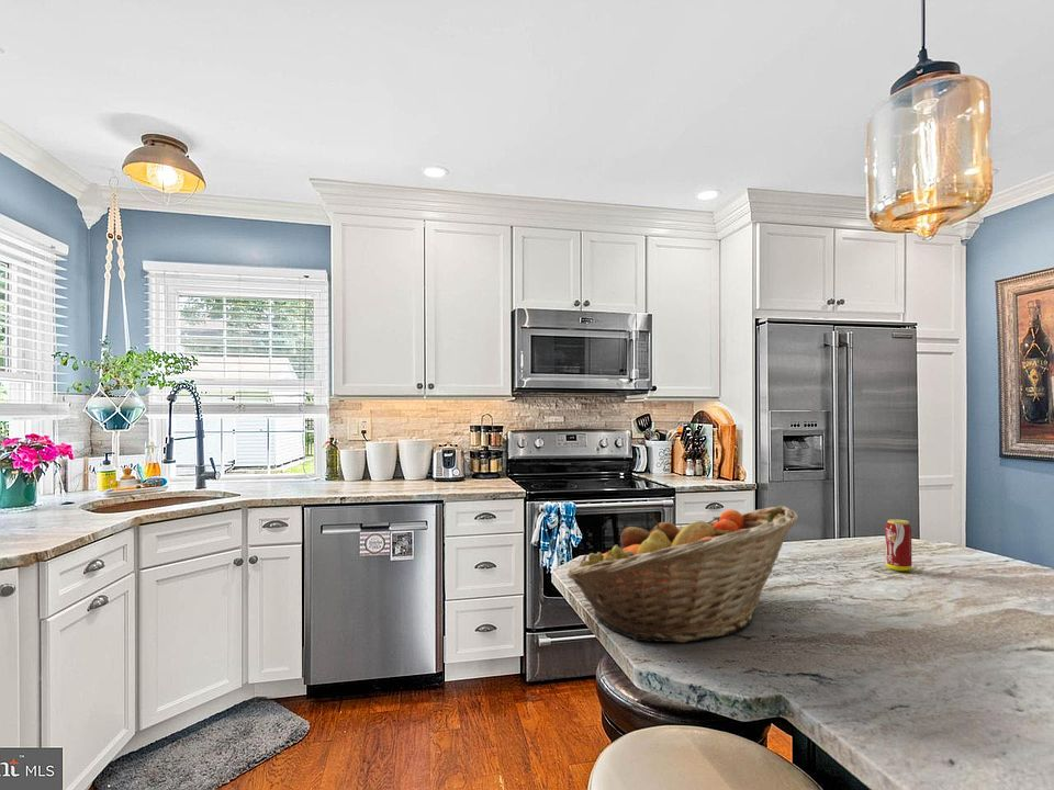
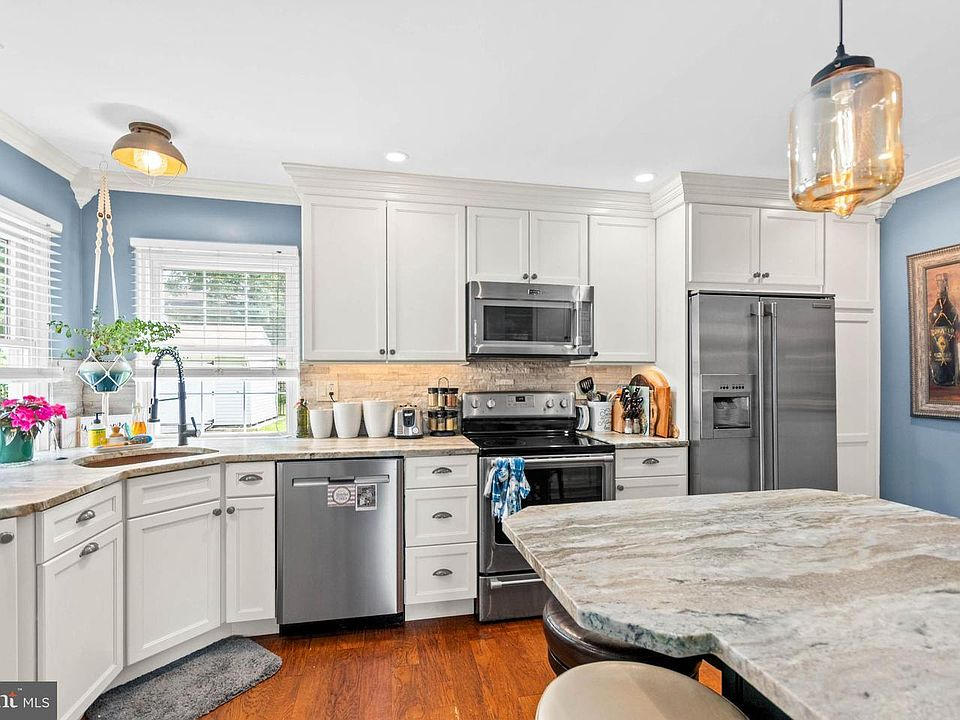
- beverage can [884,518,912,572]
- fruit basket [565,505,799,644]
